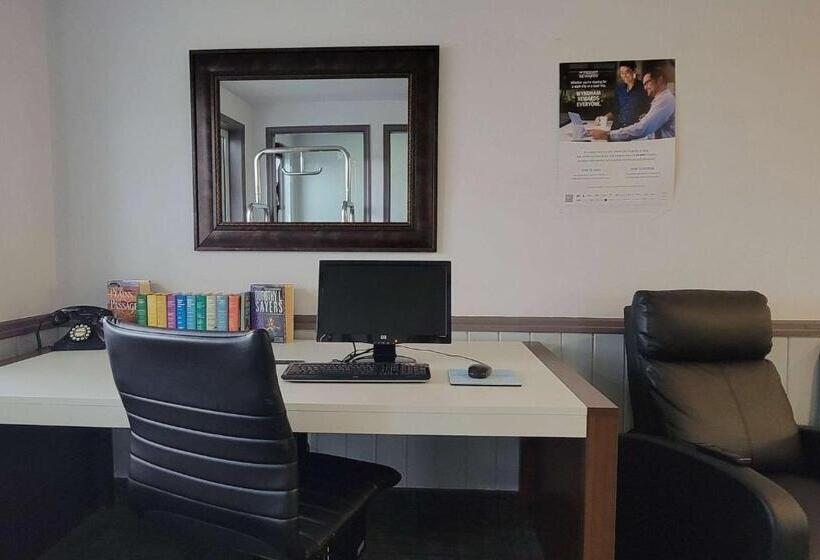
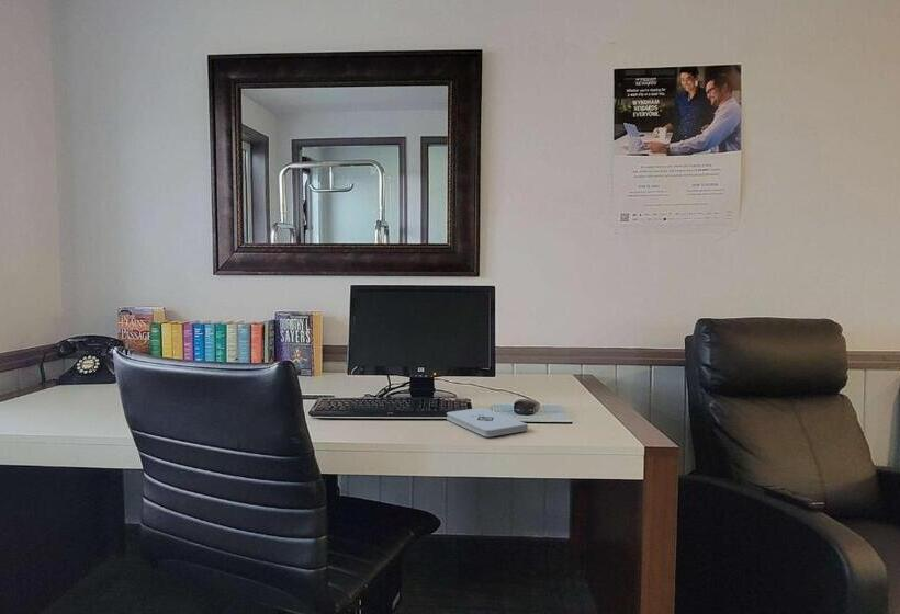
+ notepad [446,407,529,437]
